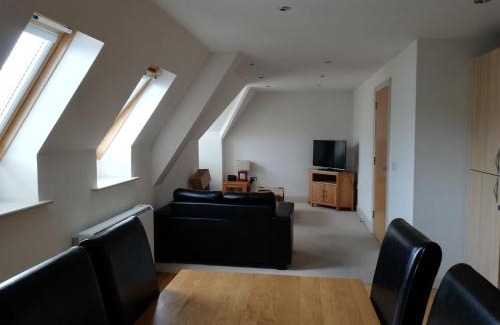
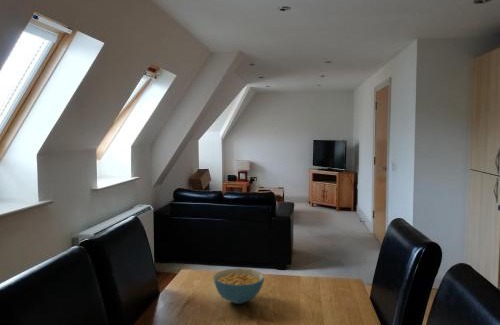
+ cereal bowl [212,267,265,305]
